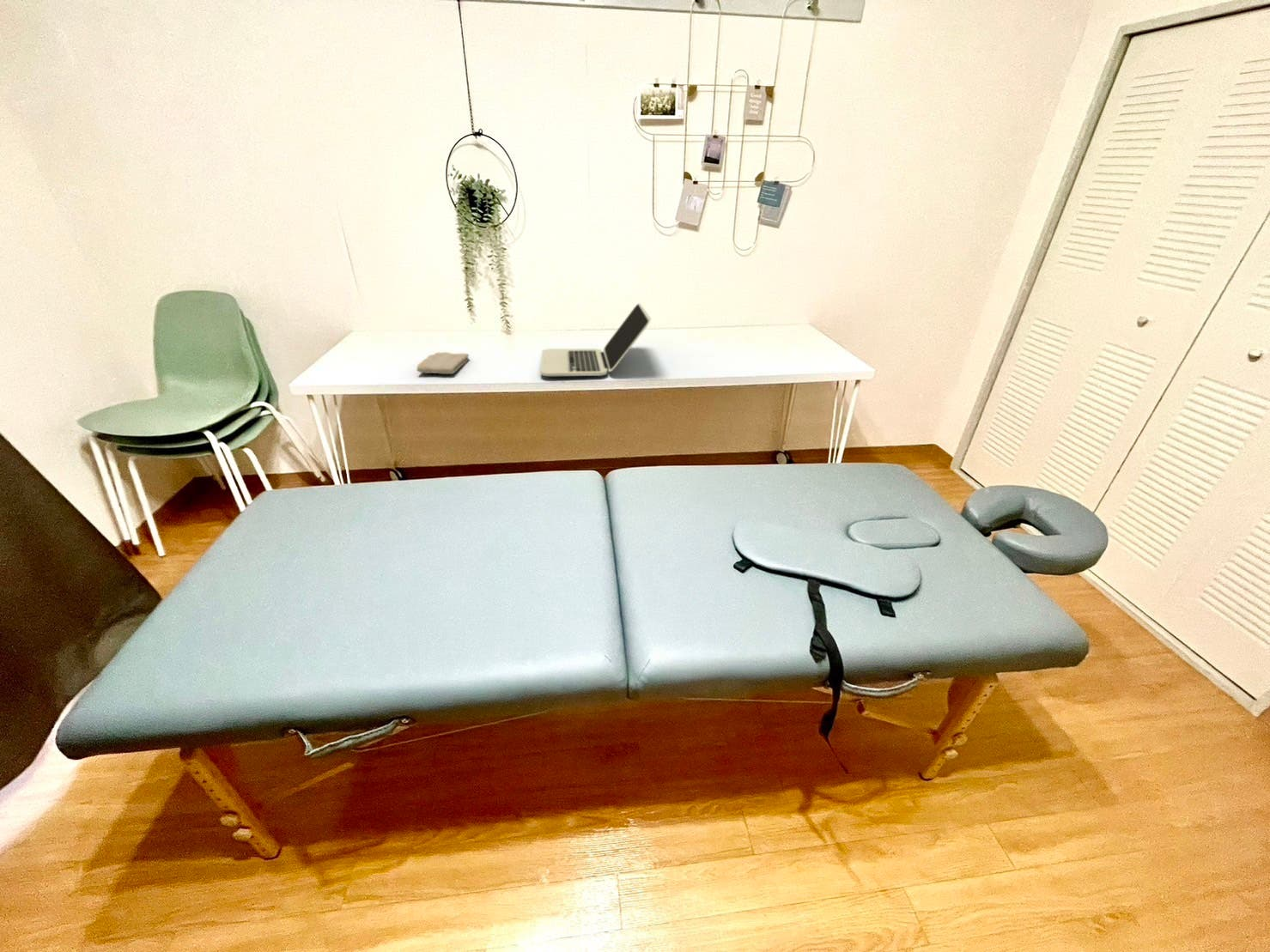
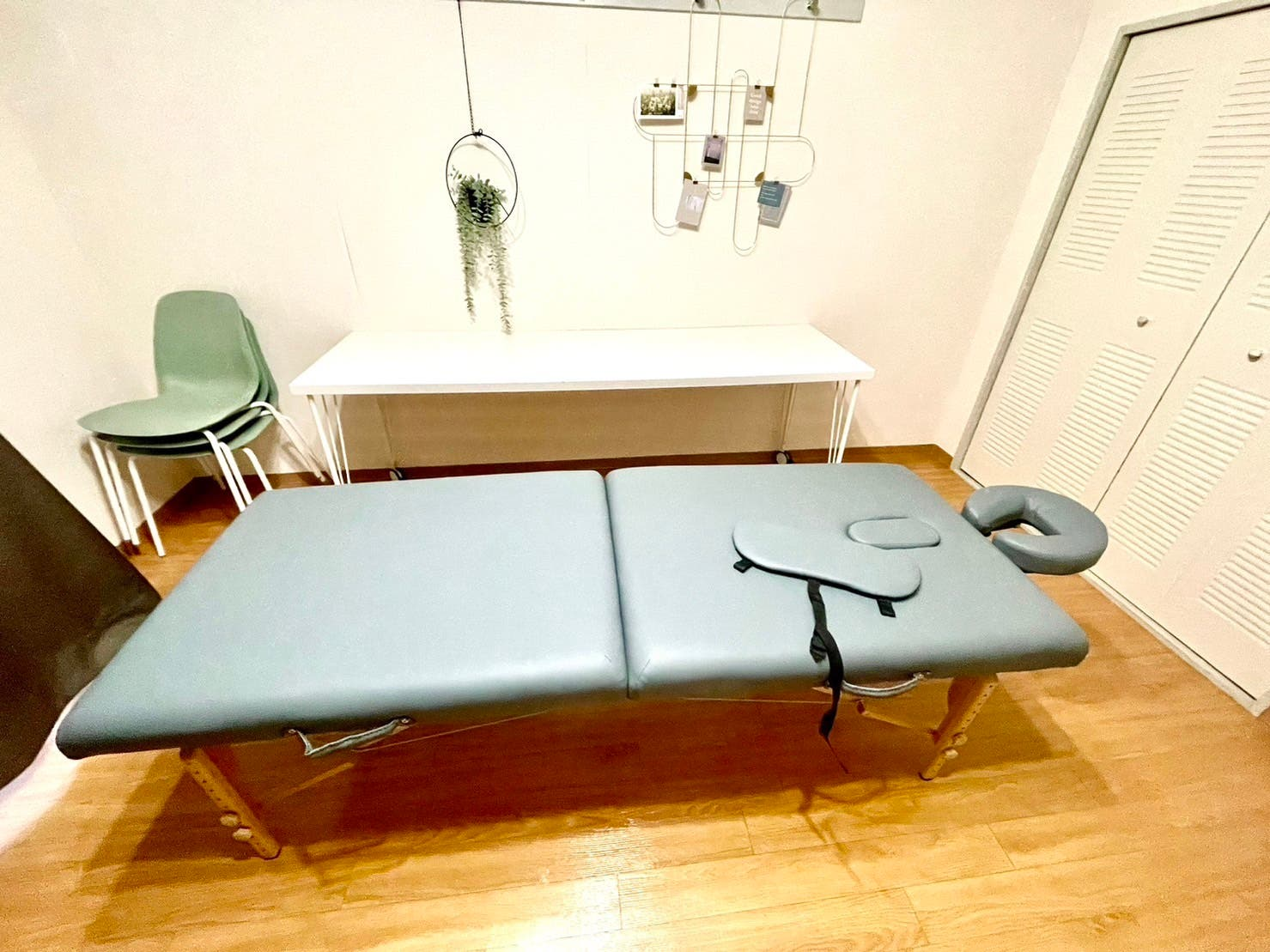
- washcloth [416,351,471,375]
- laptop [539,302,652,377]
